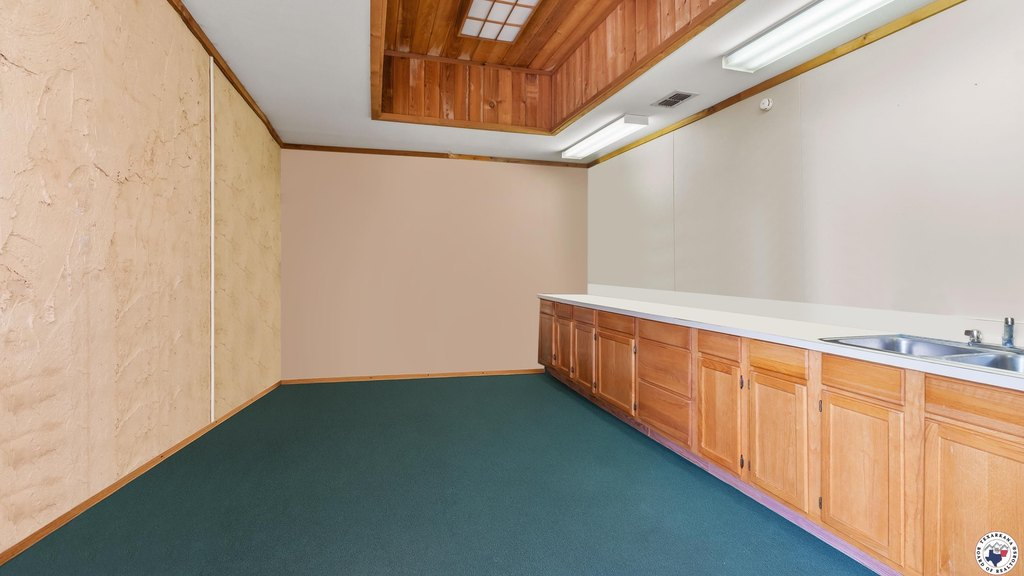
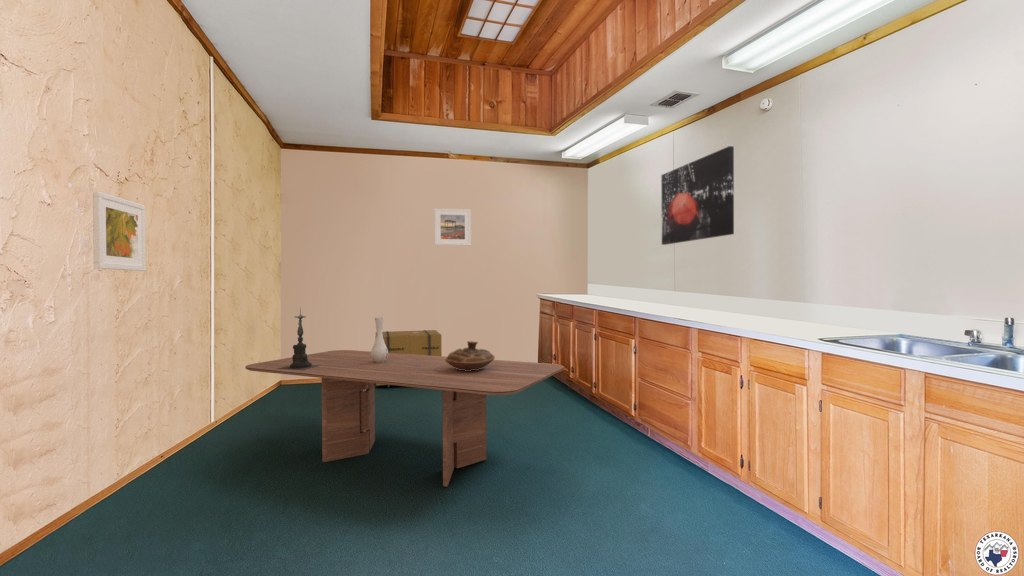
+ wall art [660,145,735,246]
+ decorative bowl [445,340,496,371]
+ vase [370,316,388,363]
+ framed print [92,190,147,272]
+ candle holder [277,307,321,370]
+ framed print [433,207,472,246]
+ cardboard box [374,329,443,388]
+ dining table [244,349,565,488]
